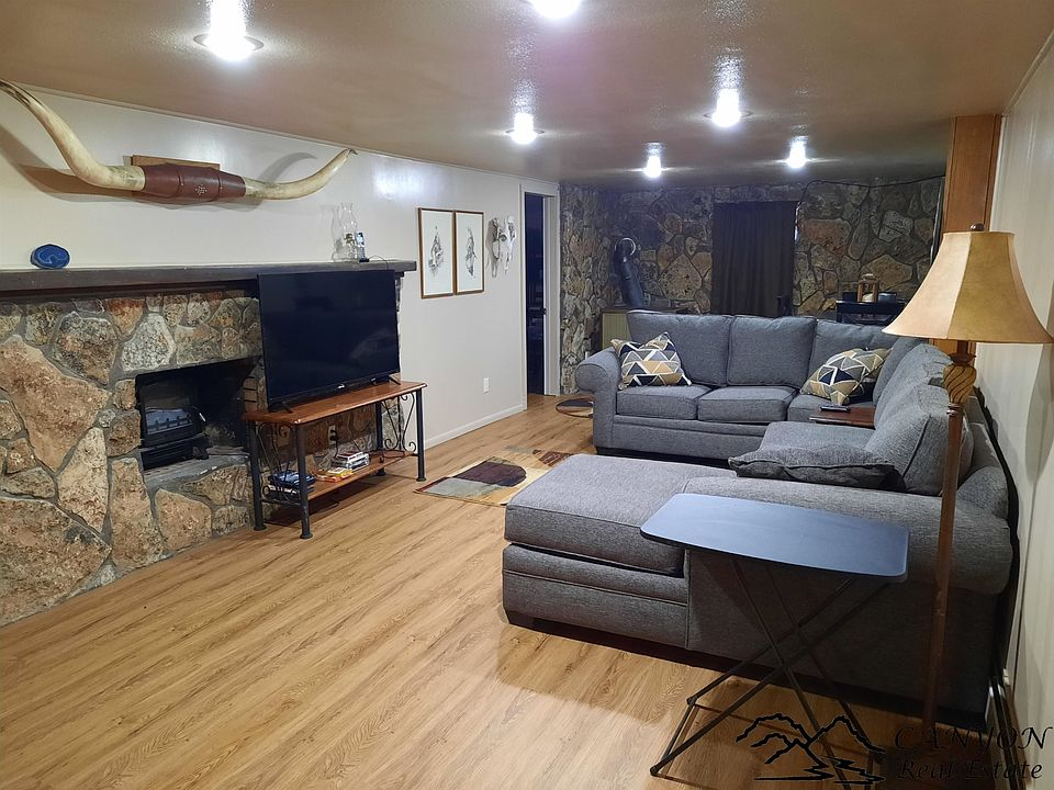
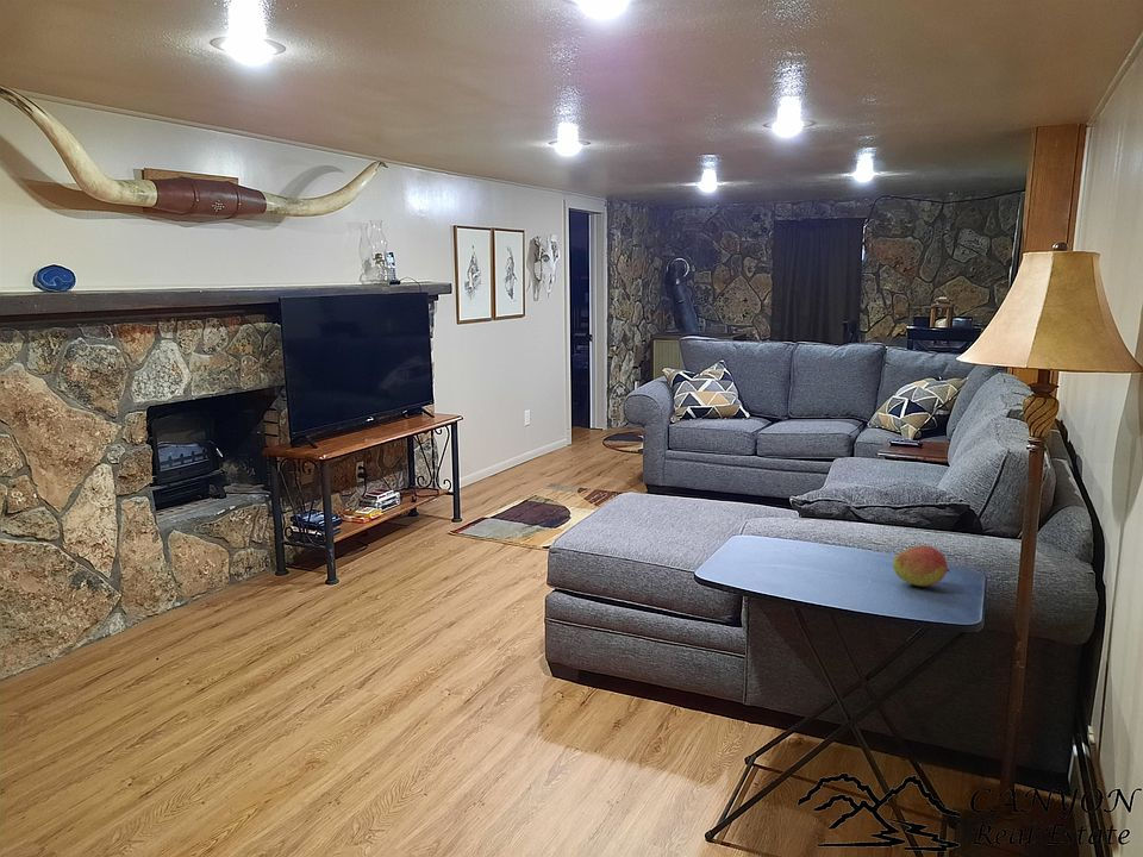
+ fruit [892,544,950,587]
